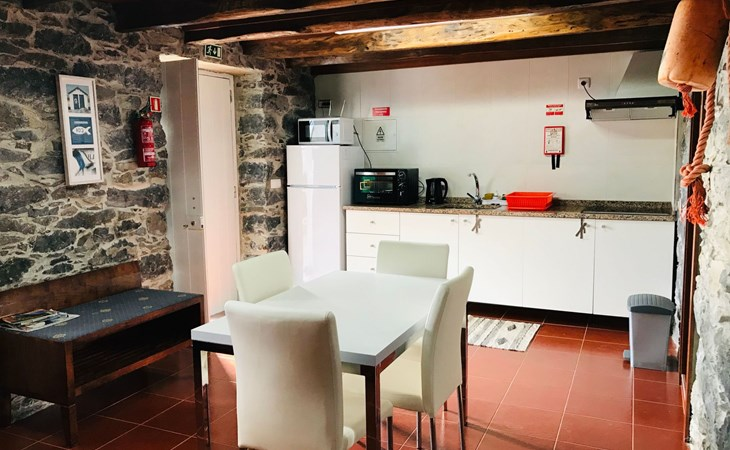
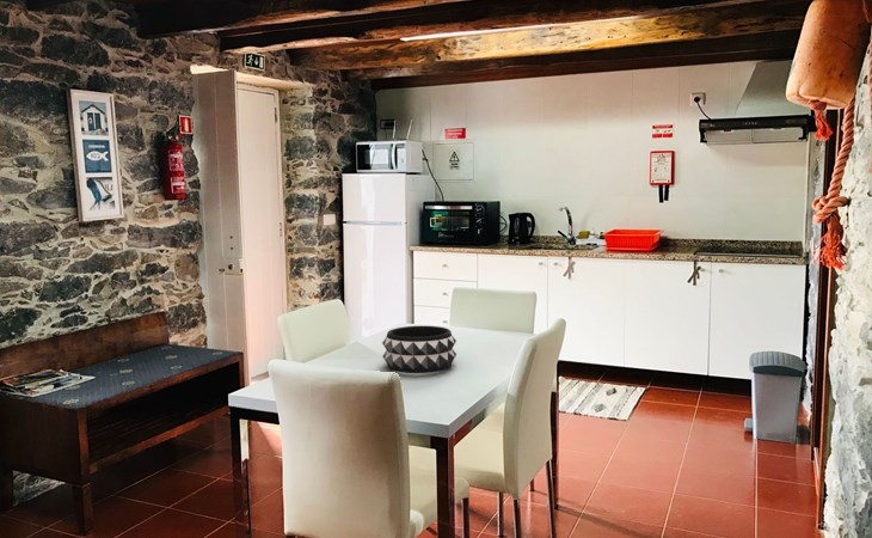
+ decorative bowl [381,325,458,374]
